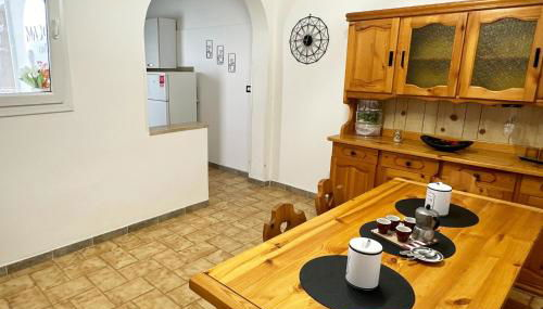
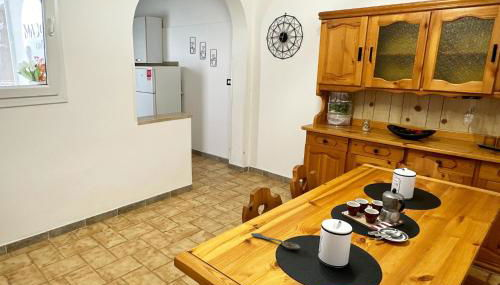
+ spoon [250,232,301,250]
